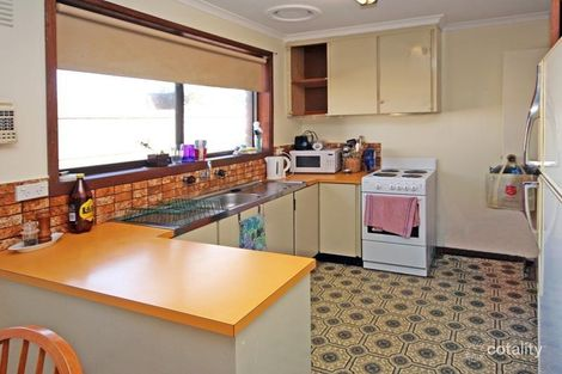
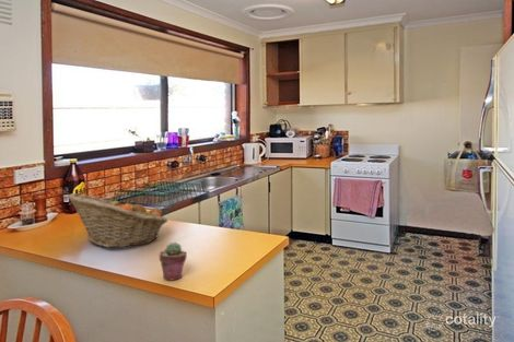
+ potted succulent [159,241,188,281]
+ fruit basket [66,192,168,248]
